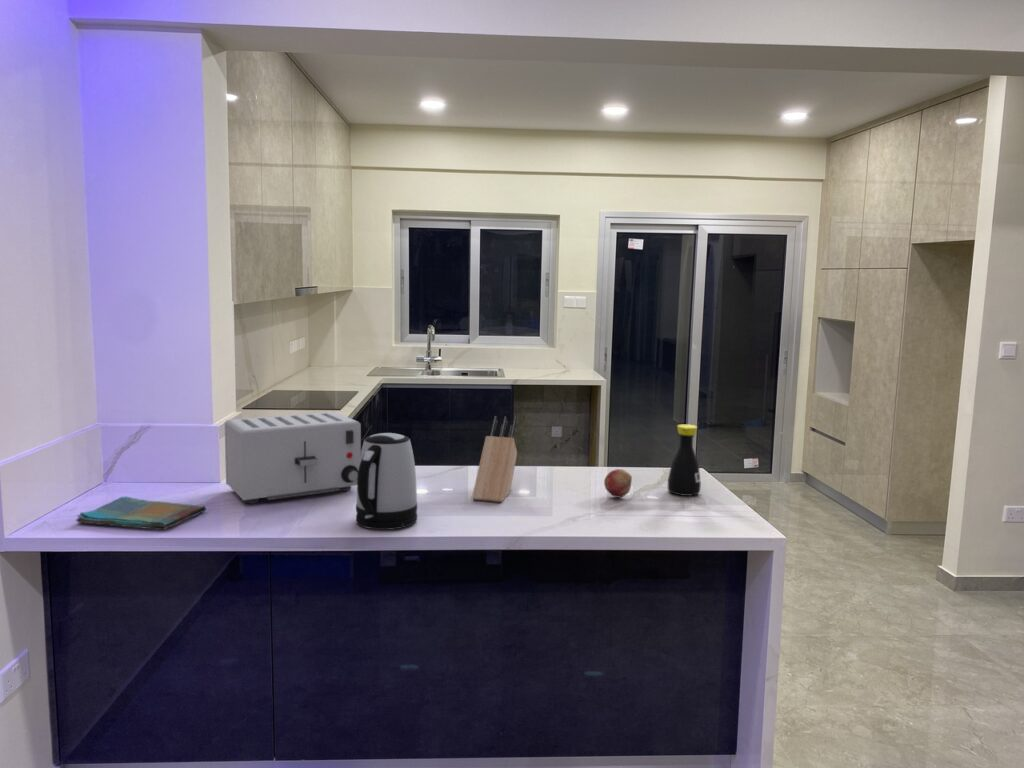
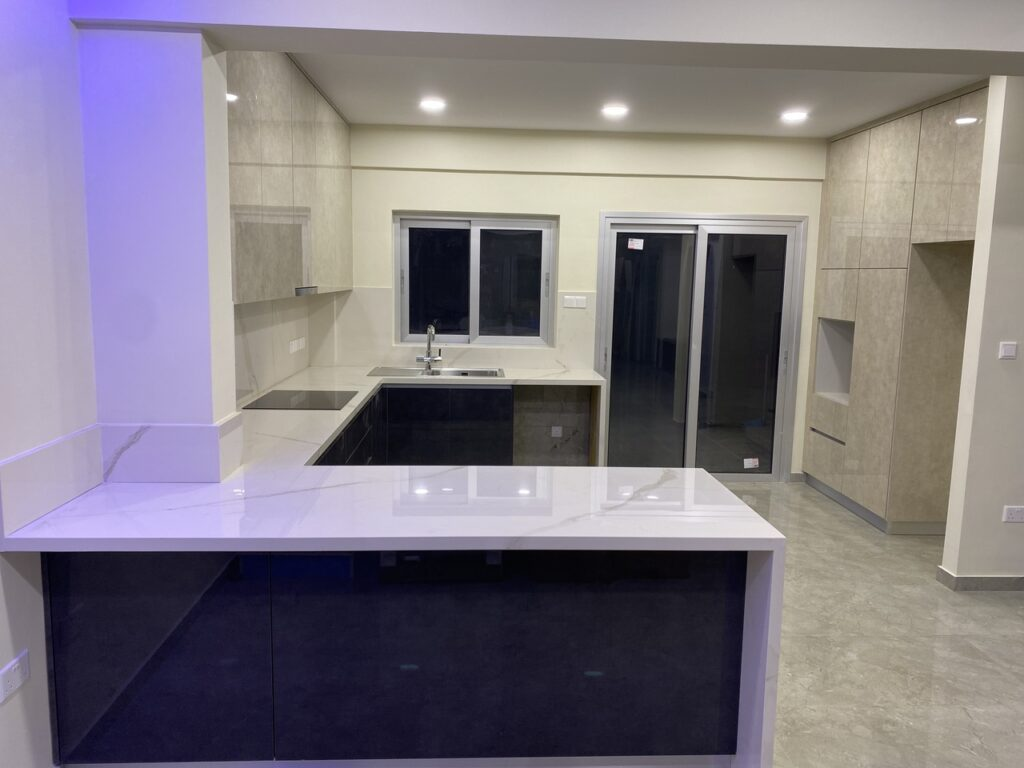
- dish towel [75,495,207,531]
- bottle [667,423,702,497]
- kettle [355,432,418,531]
- fruit [603,468,633,498]
- knife block [471,415,518,503]
- toaster [224,411,362,504]
